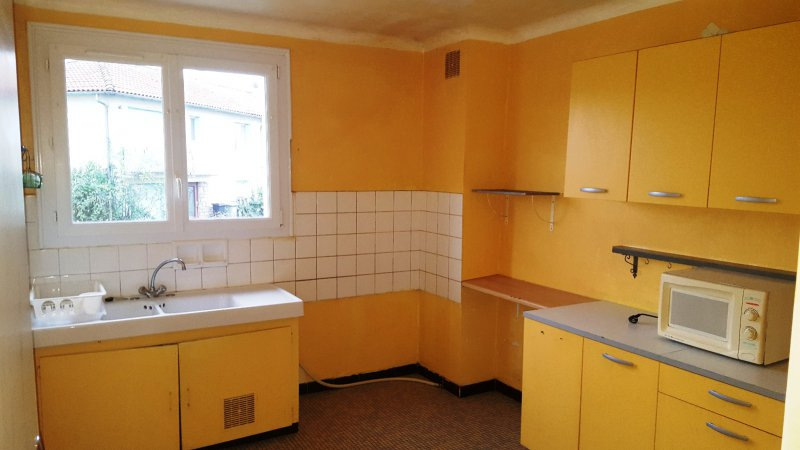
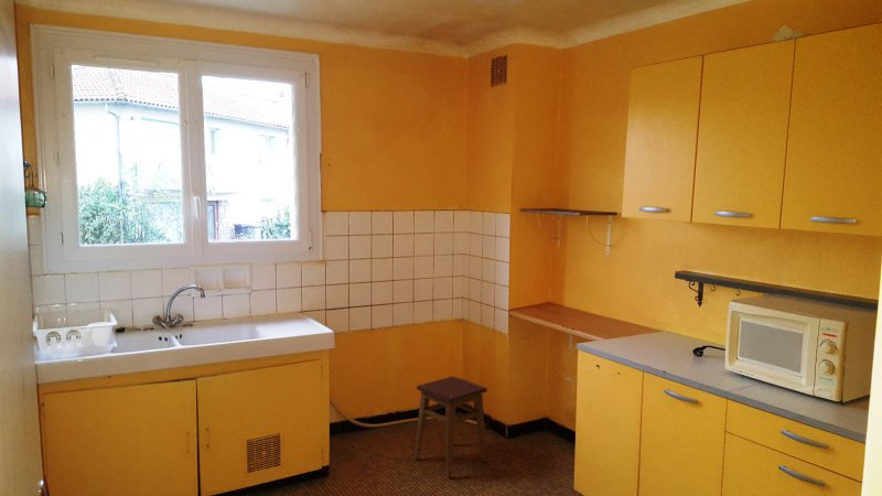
+ stool [413,375,488,478]
